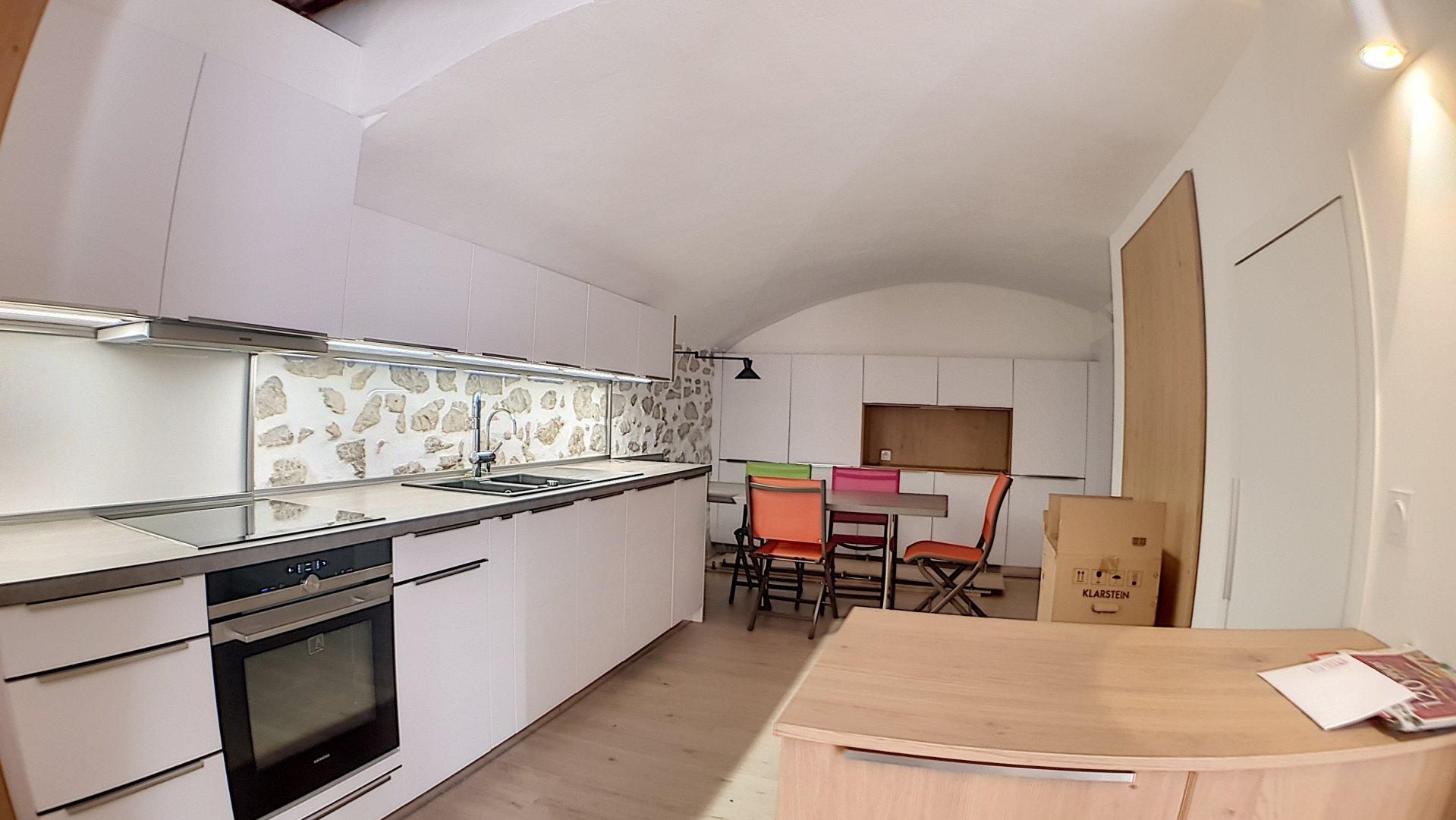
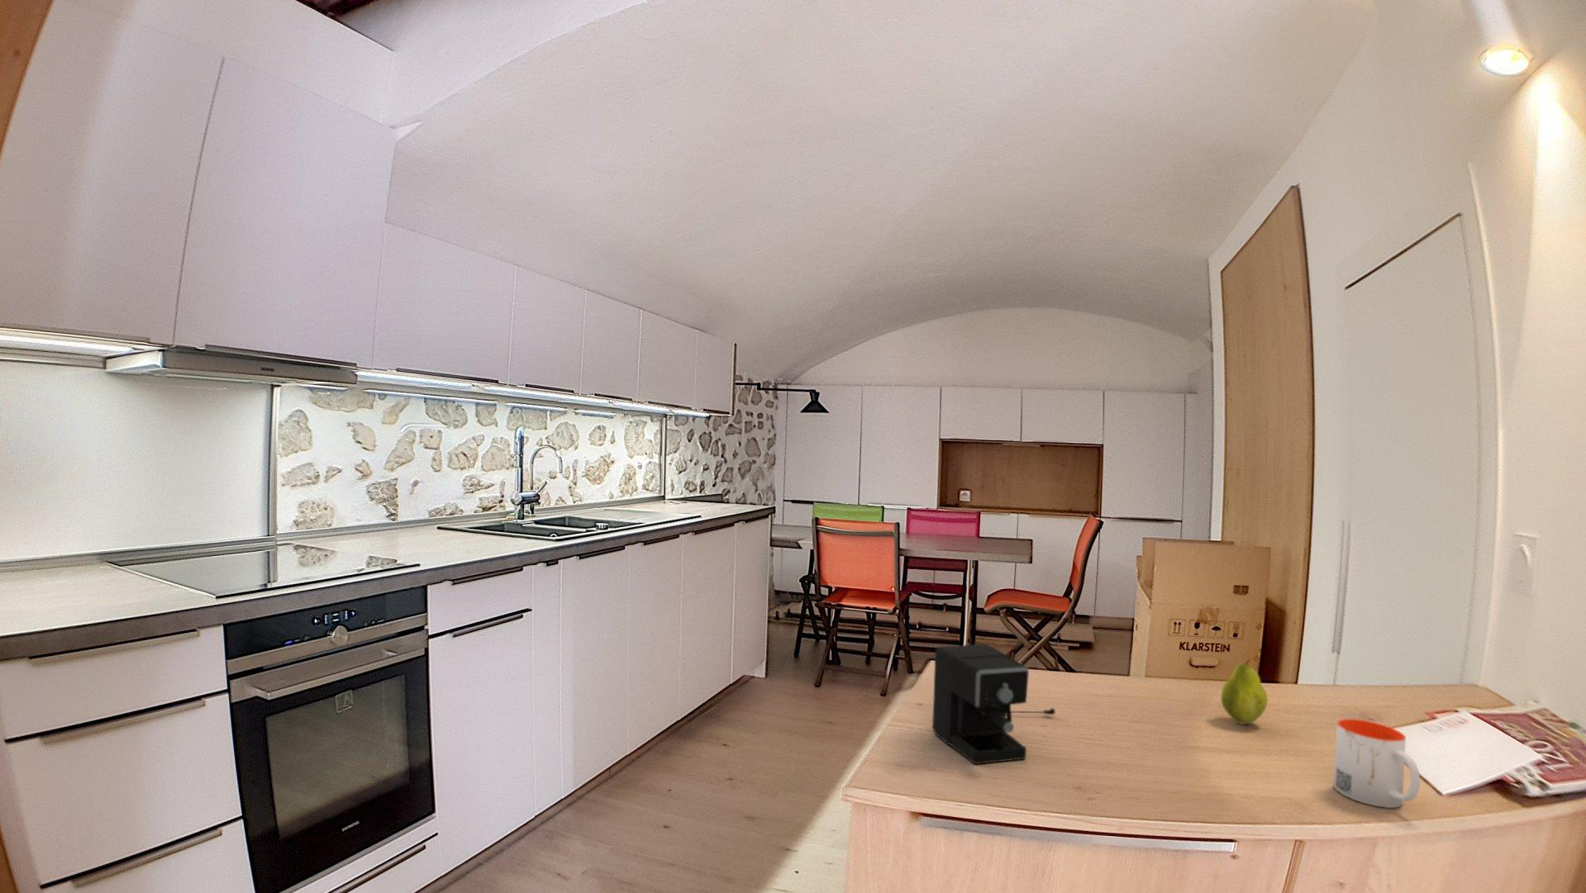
+ fruit [1220,659,1269,725]
+ mug [1333,718,1420,809]
+ coffee maker [931,644,1057,764]
